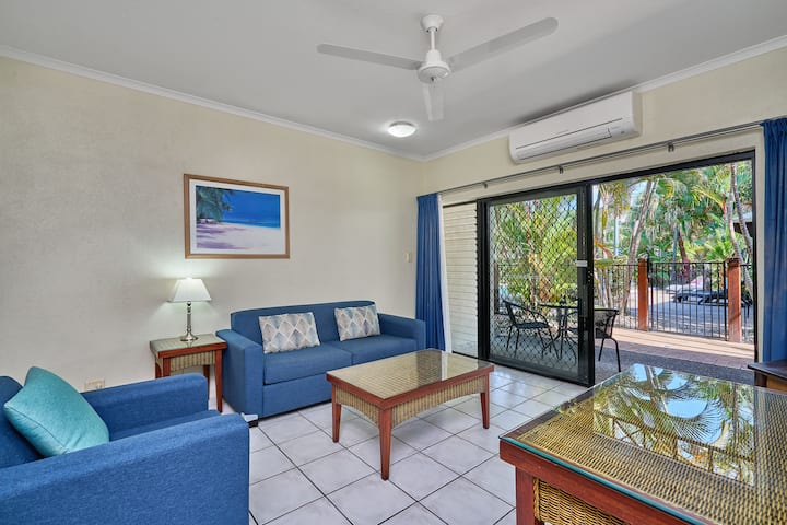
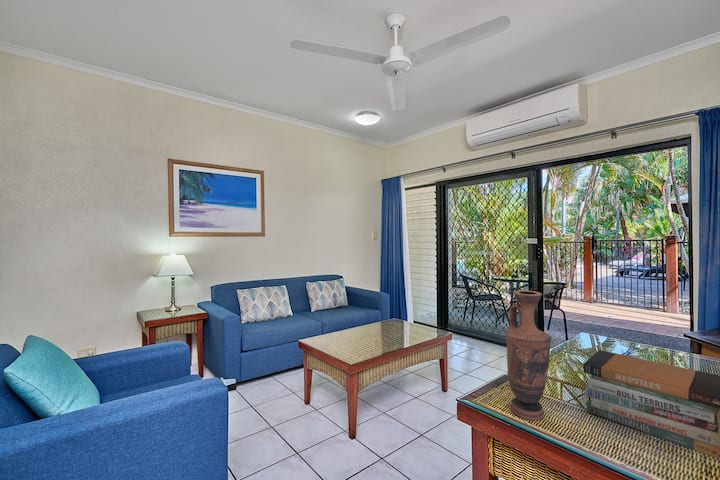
+ vase [504,289,552,421]
+ book stack [582,349,720,459]
